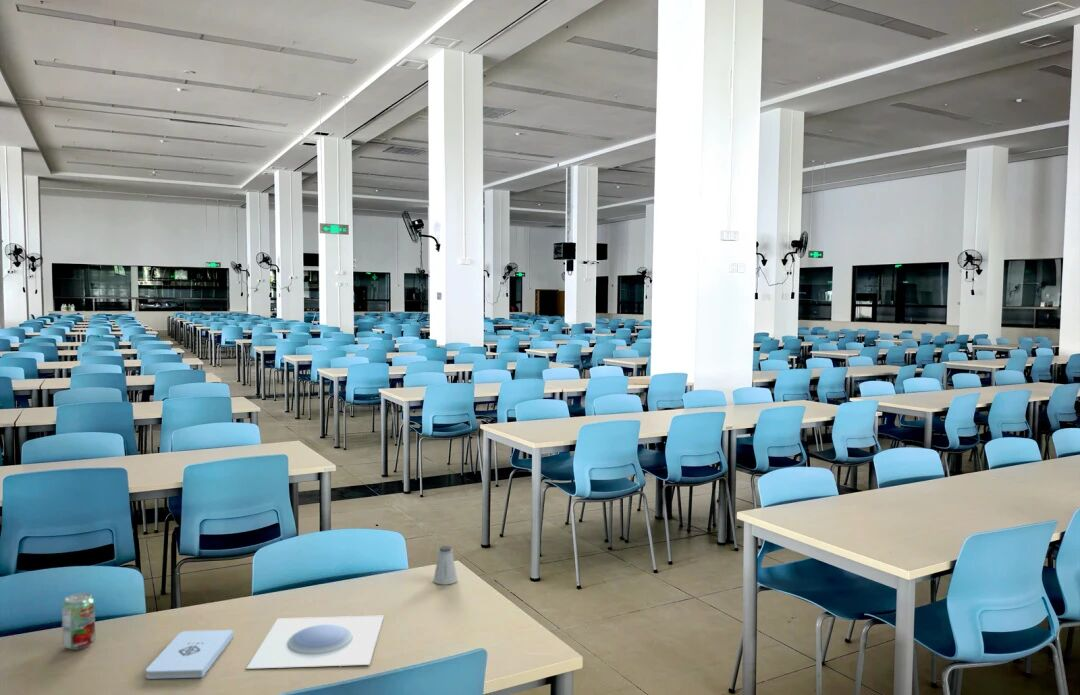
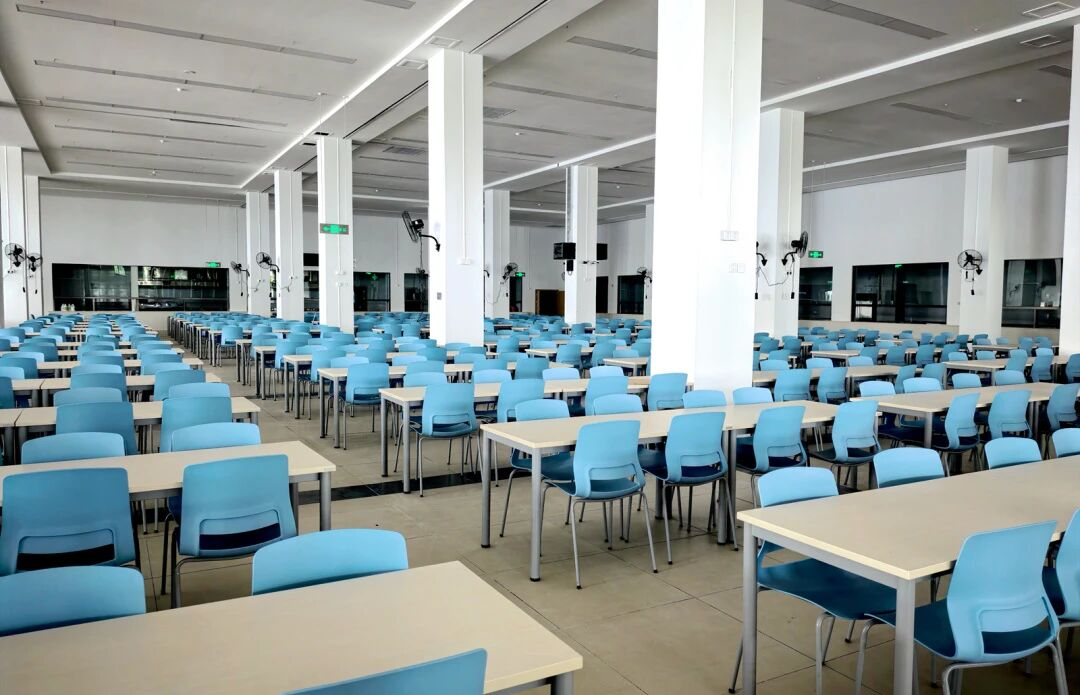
- plate [245,615,385,670]
- saltshaker [432,545,459,586]
- notepad [145,629,235,680]
- beverage can [61,592,97,651]
